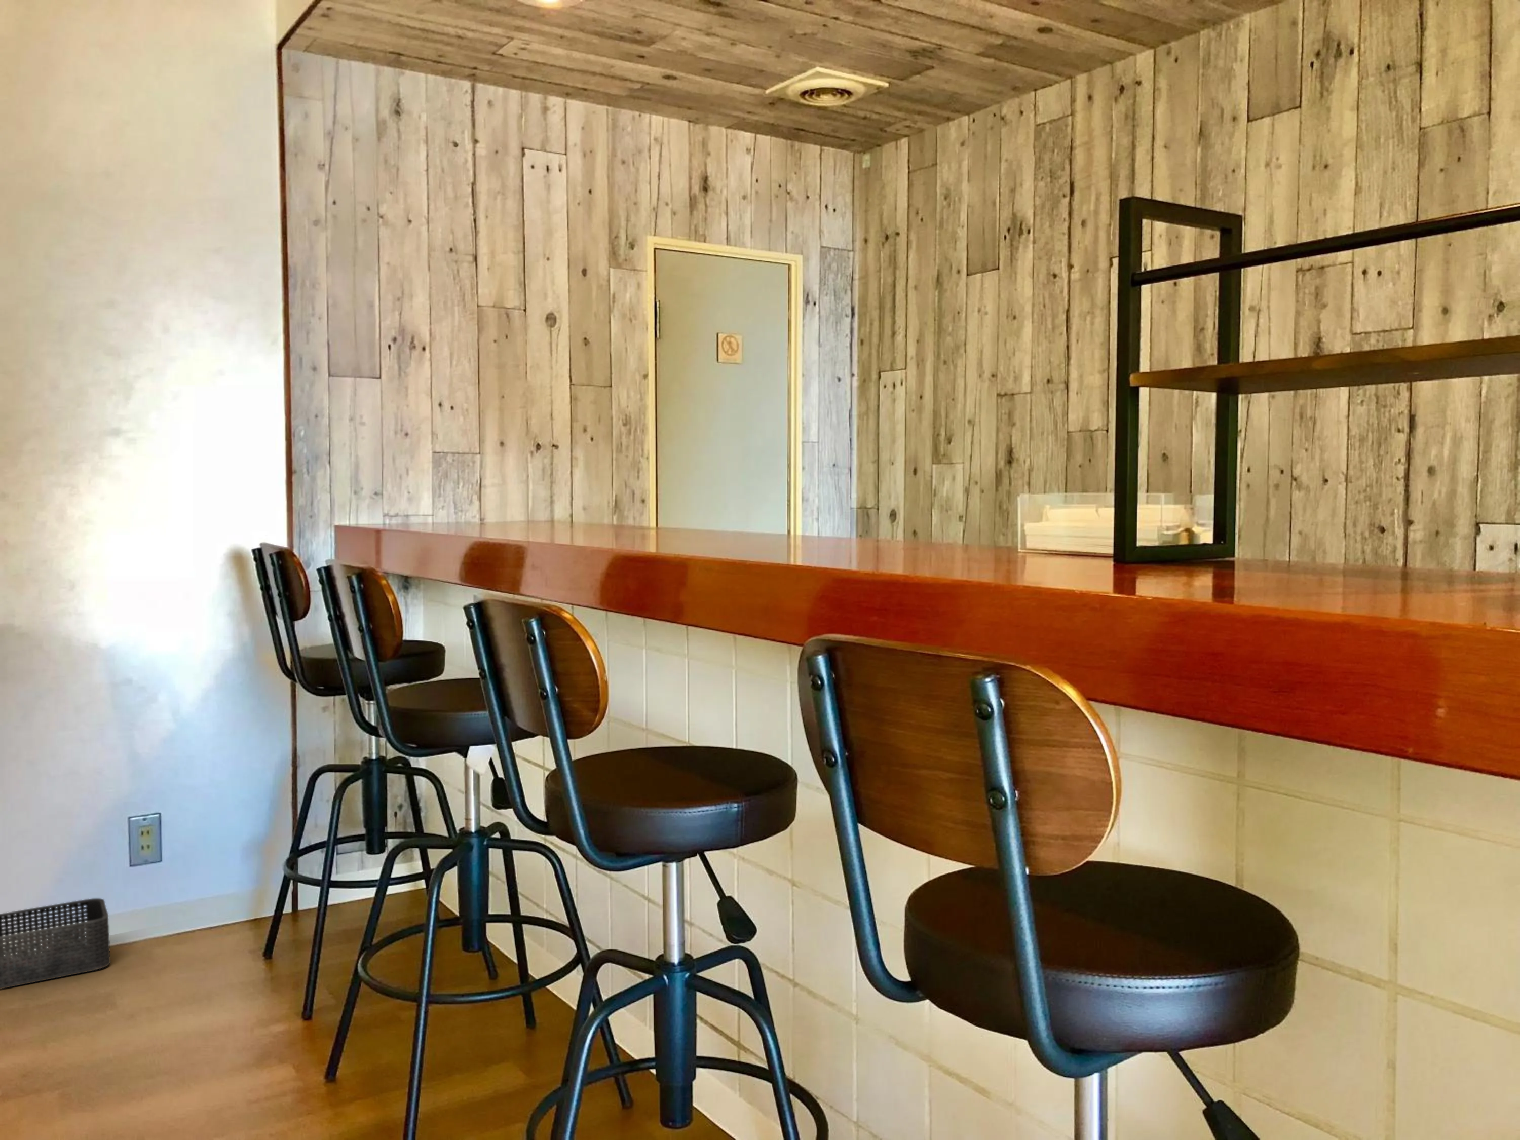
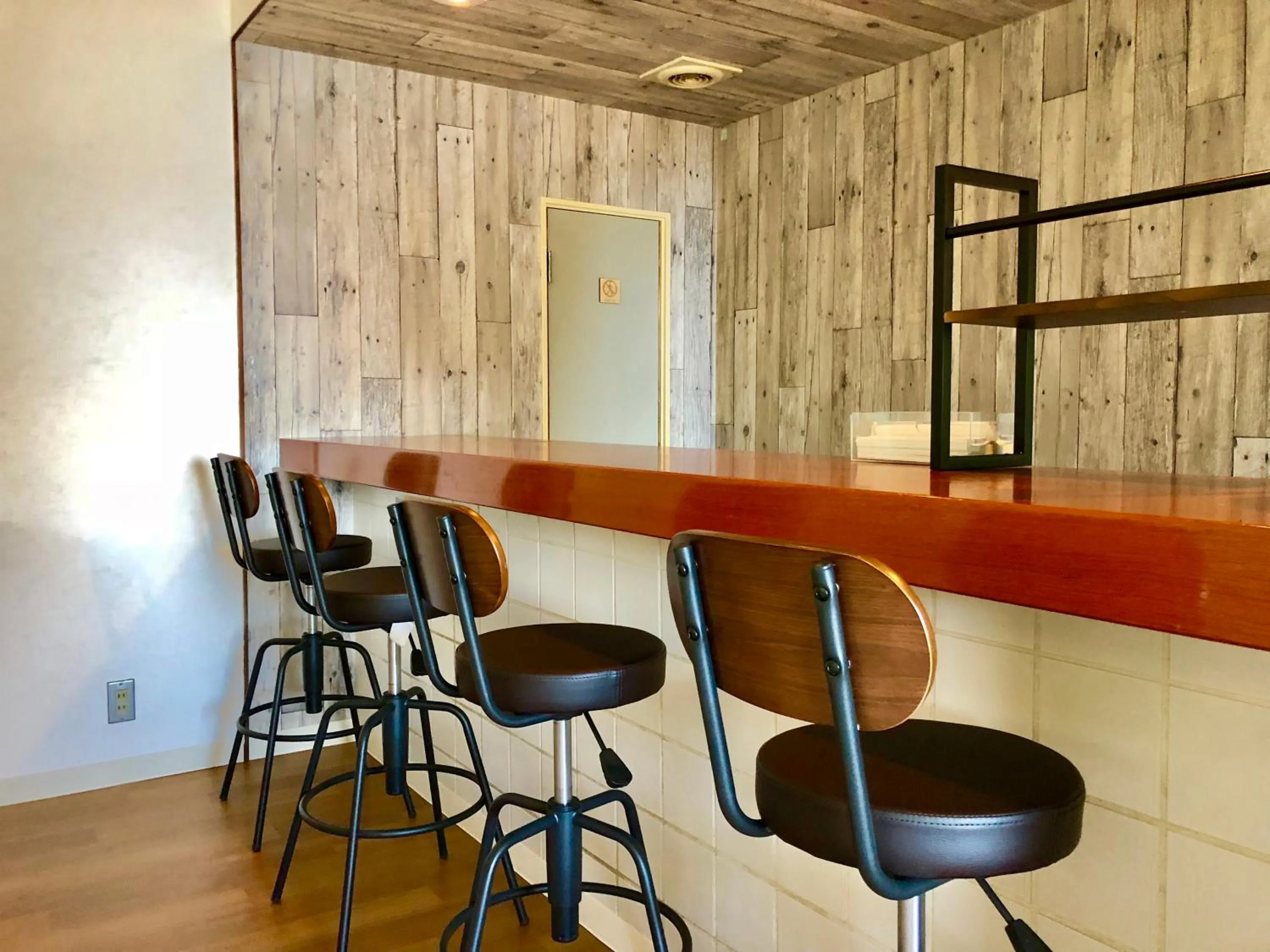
- storage bin [0,898,111,989]
